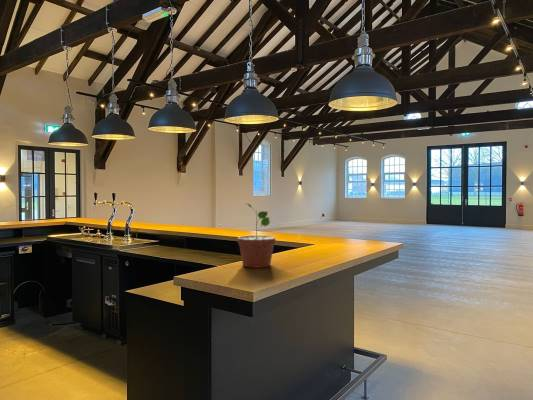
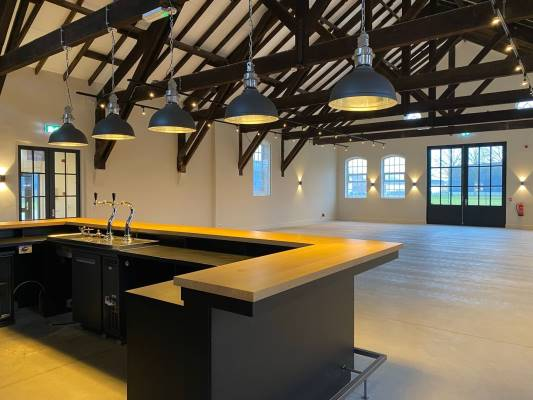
- potted plant [237,201,276,269]
